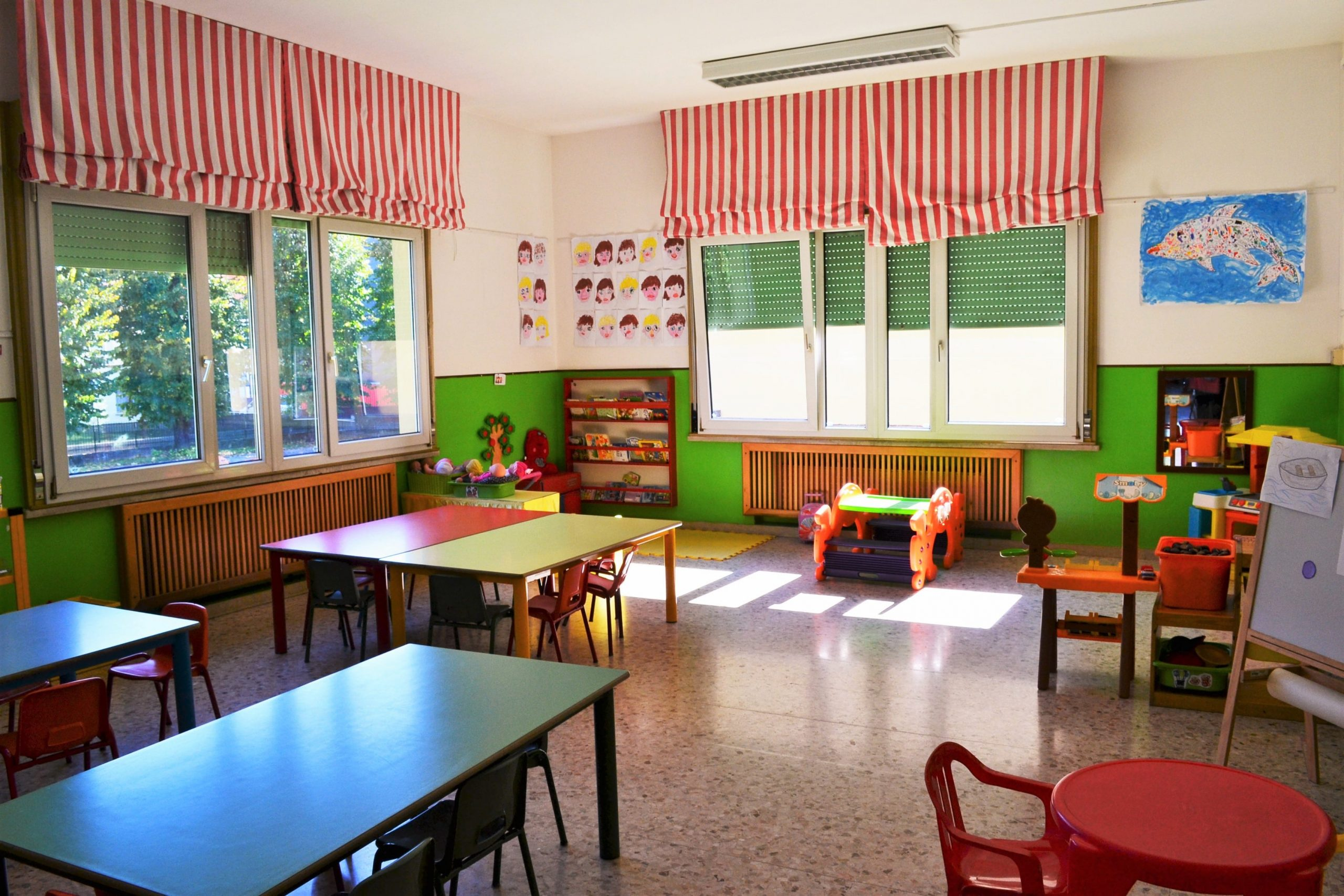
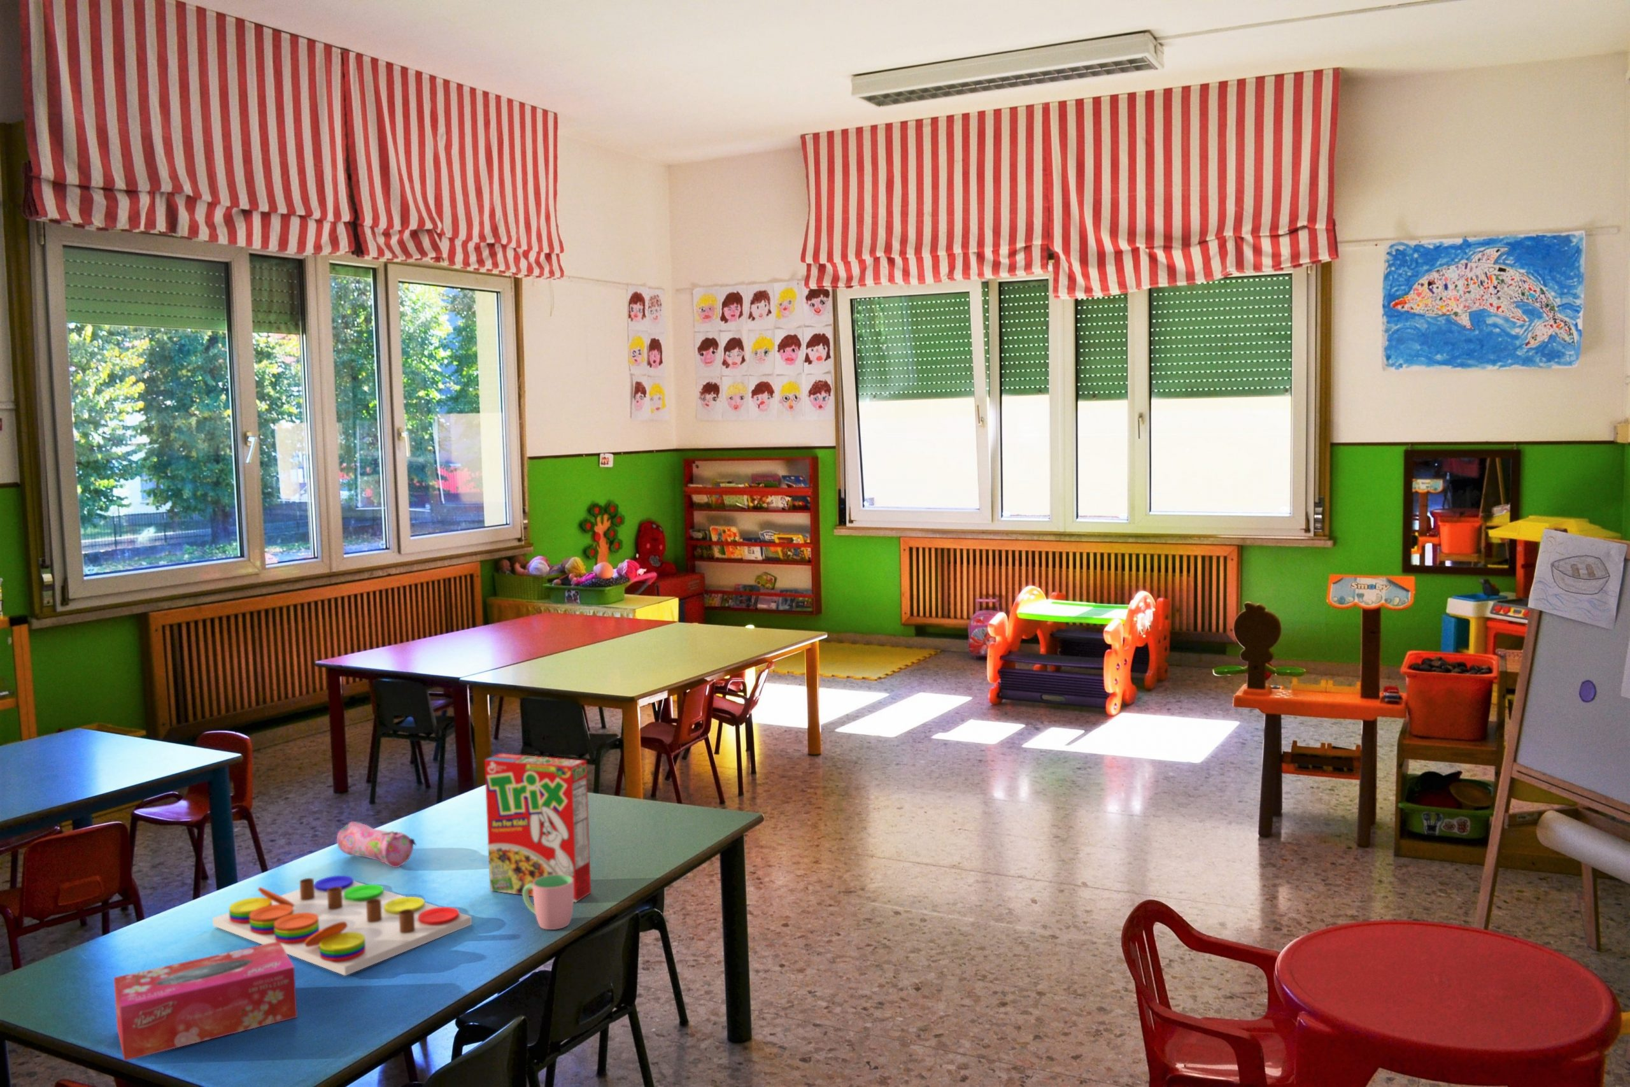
+ tissue box [113,941,298,1062]
+ cup [522,875,575,931]
+ board game [212,875,473,977]
+ pencil case [336,821,417,867]
+ cereal box [484,752,592,903]
